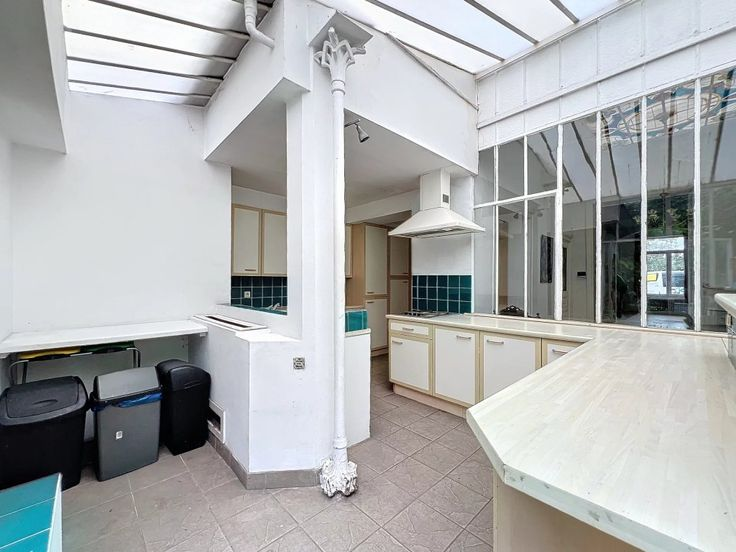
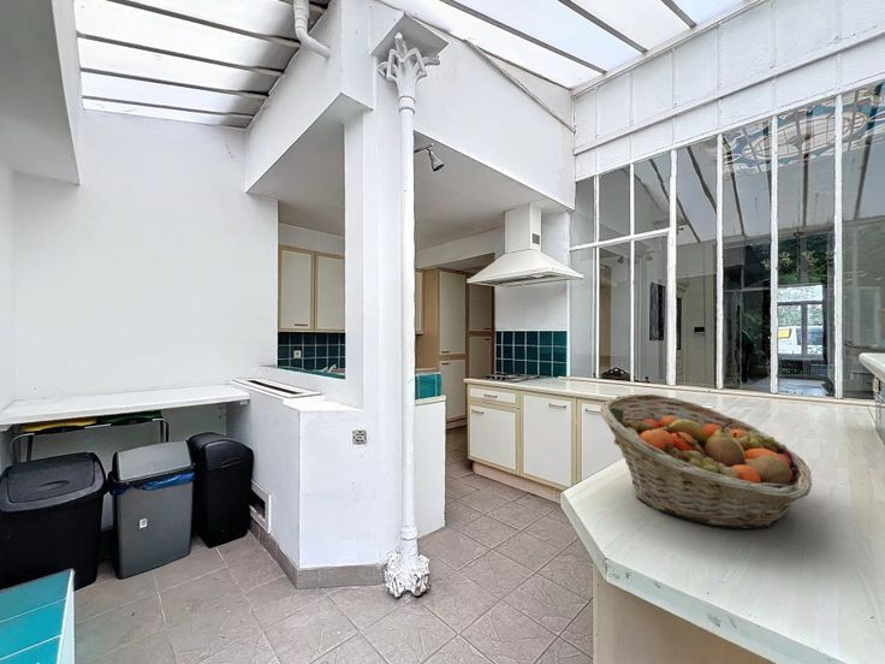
+ fruit basket [599,393,813,530]
